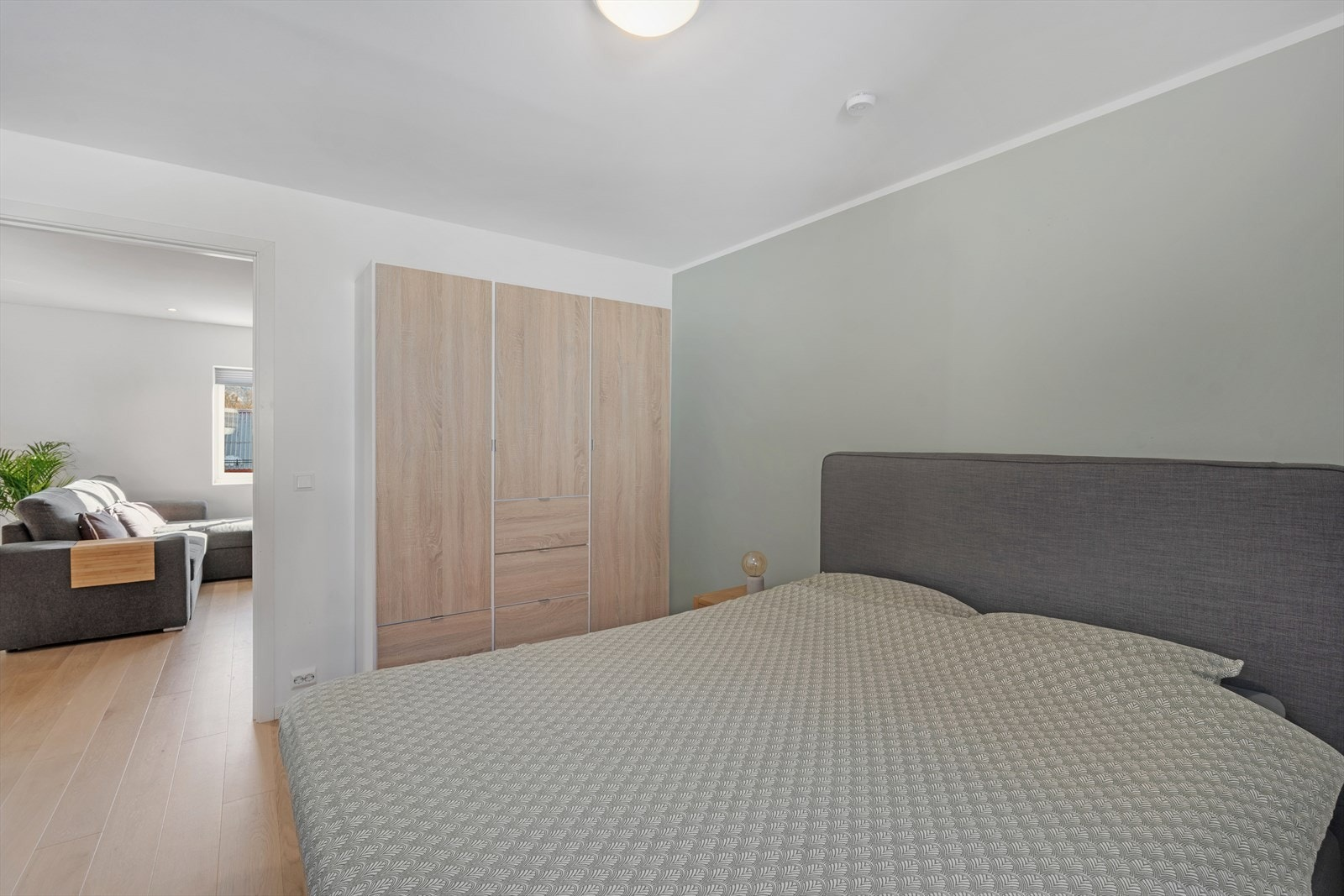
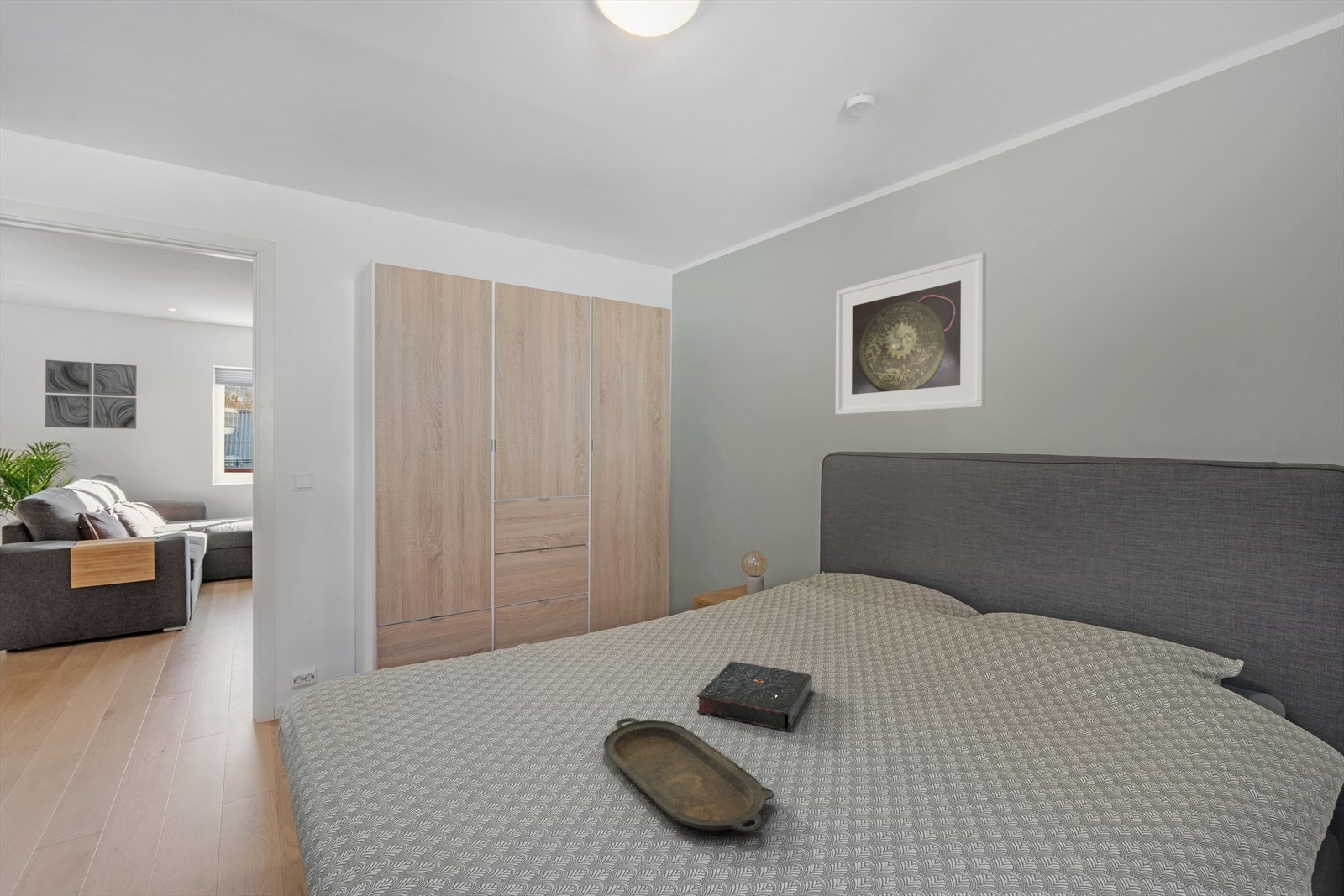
+ book [696,660,813,731]
+ serving tray [602,717,775,833]
+ wall art [45,359,138,430]
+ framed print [835,251,987,416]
